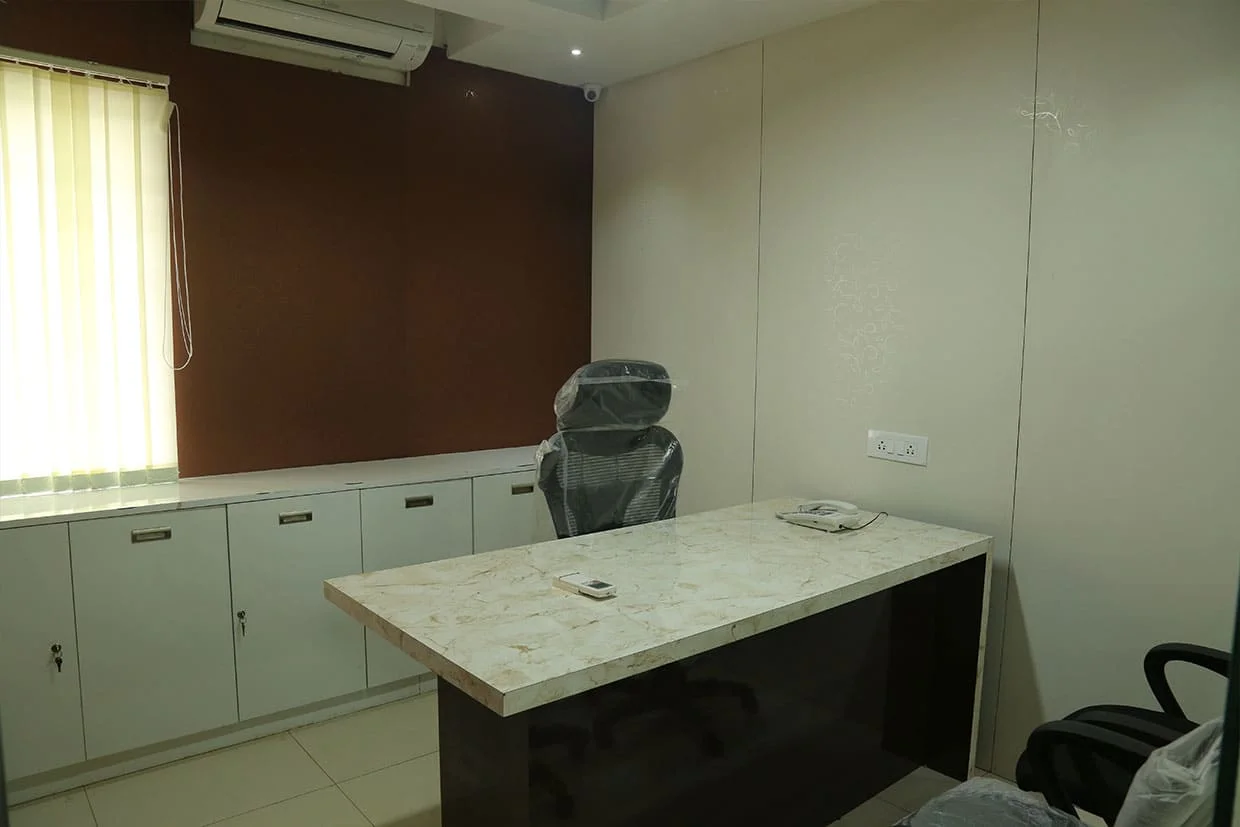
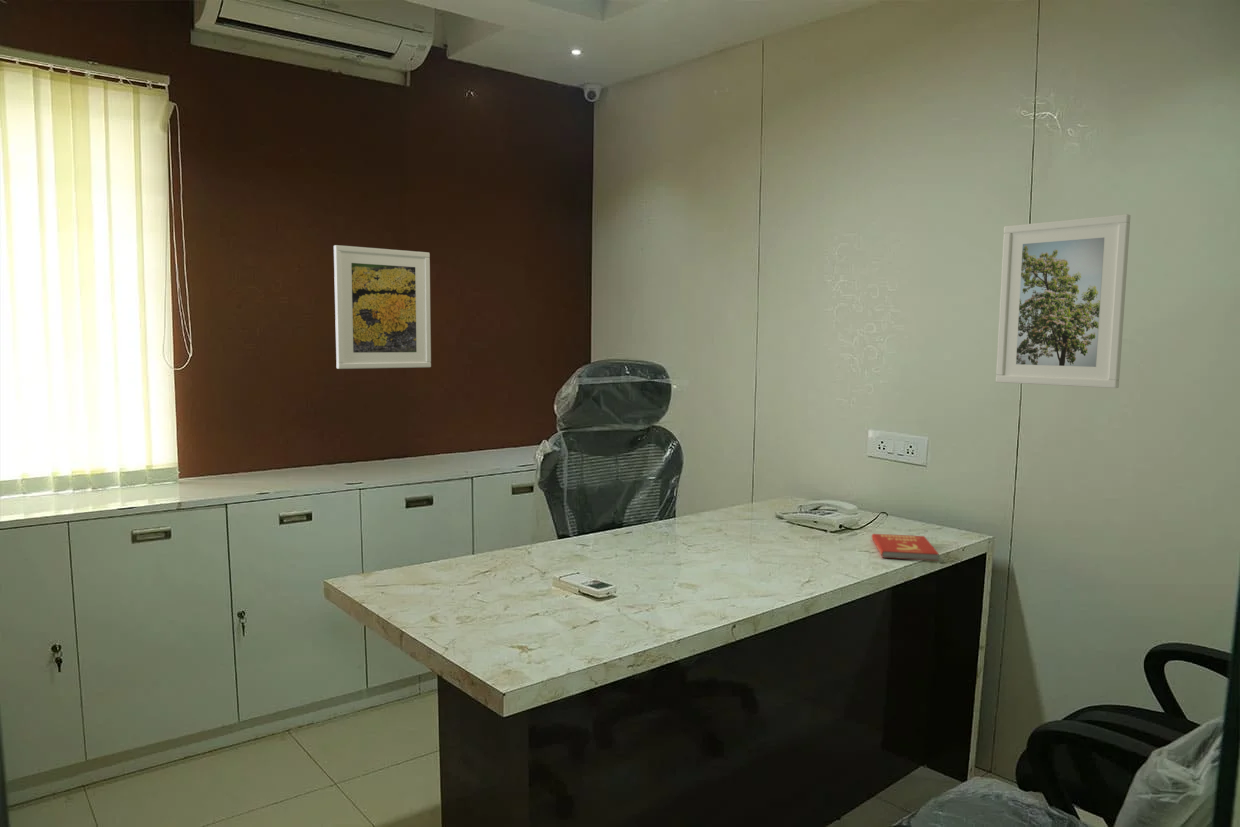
+ book [871,533,940,562]
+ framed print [333,244,432,370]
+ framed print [995,213,1131,389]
